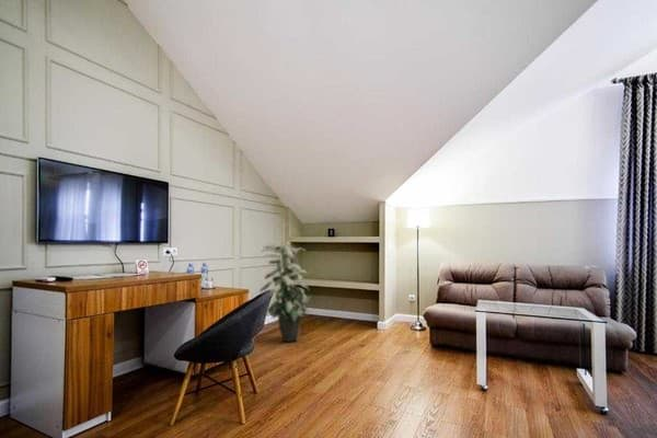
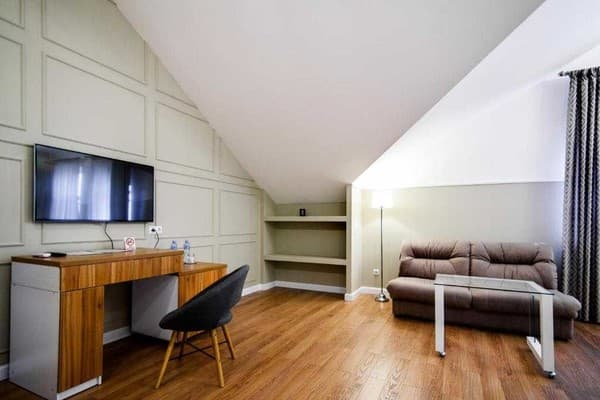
- indoor plant [258,240,313,343]
